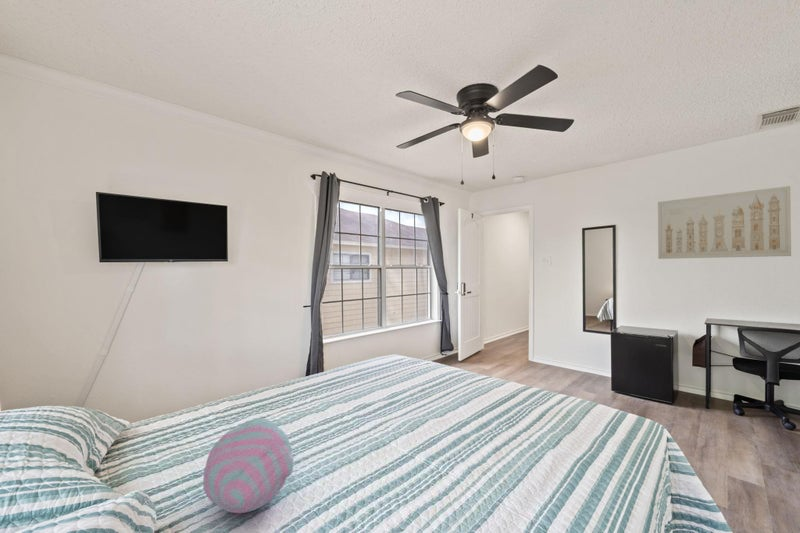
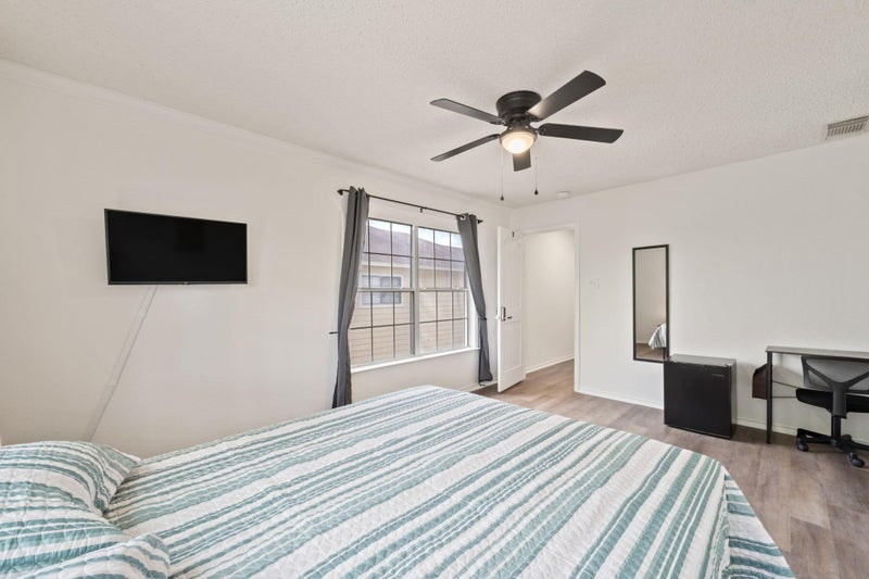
- cushion [202,417,295,514]
- wall art [657,185,792,260]
